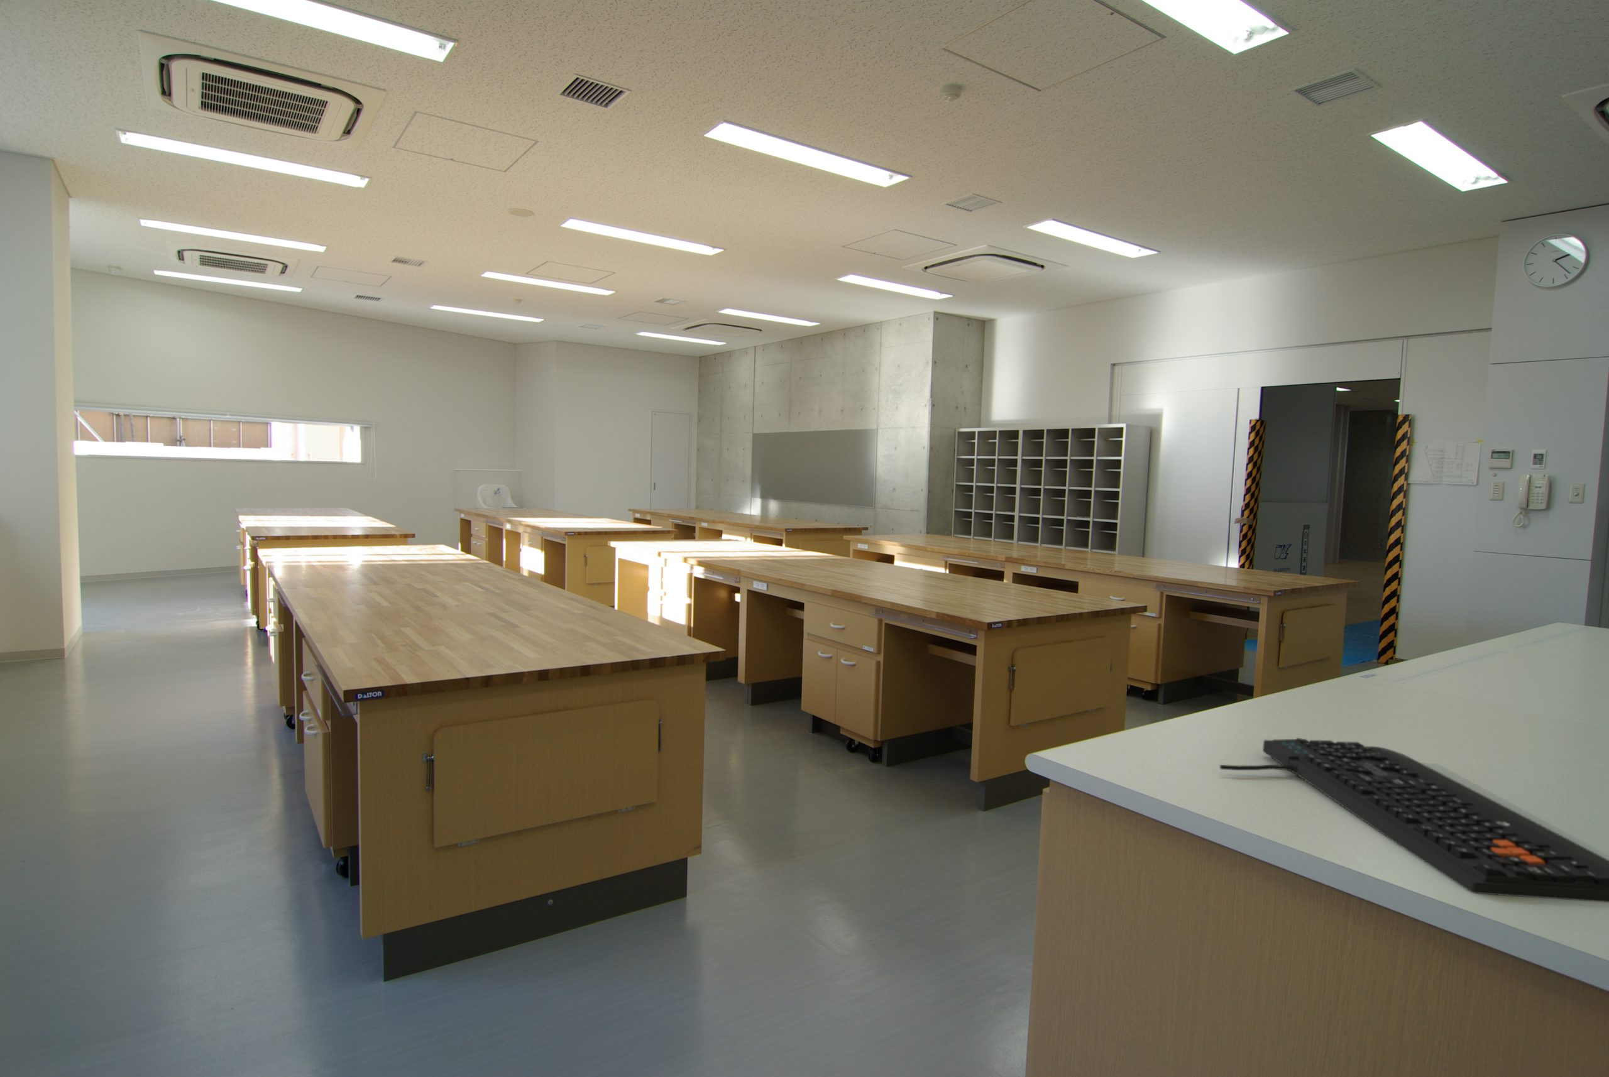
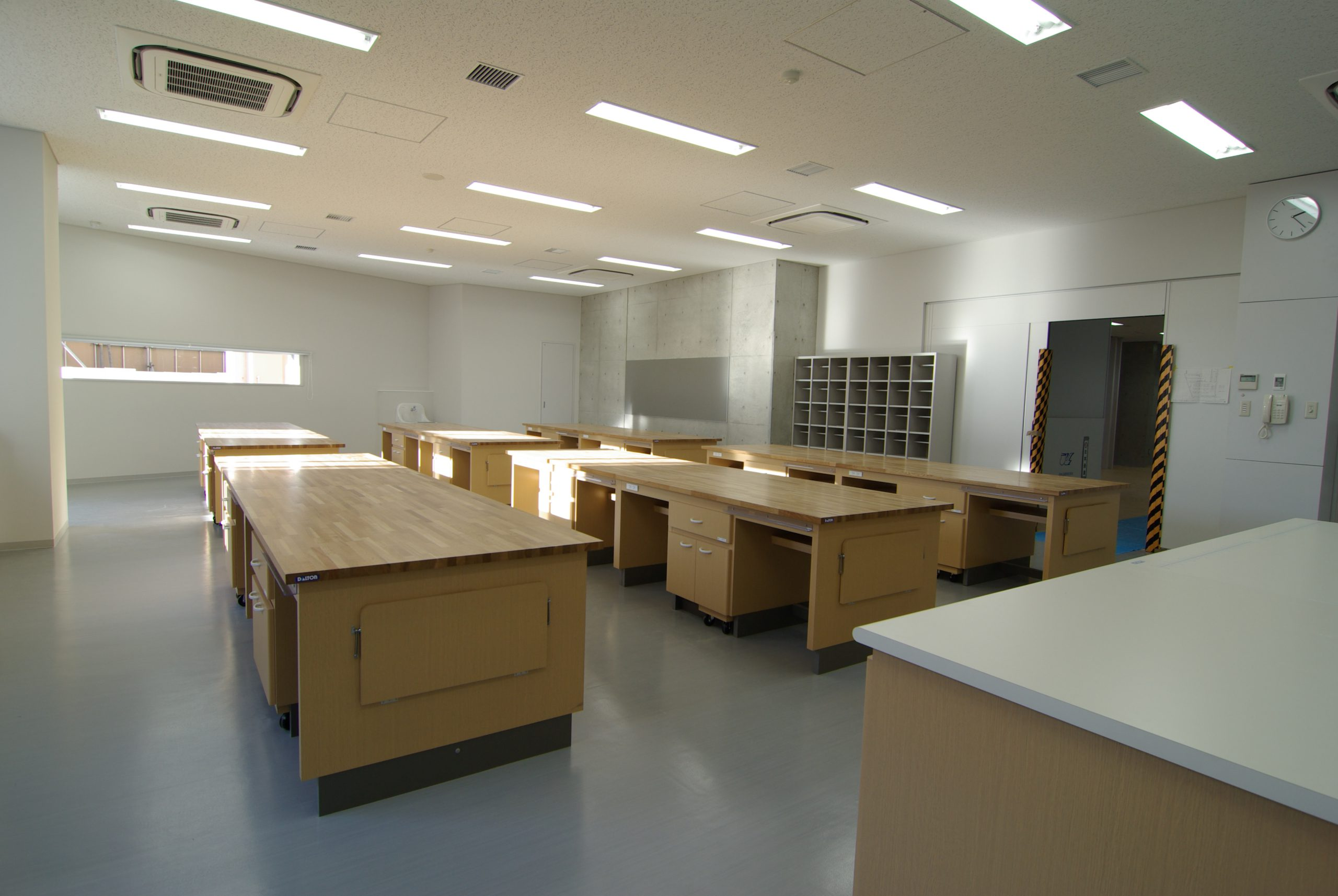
- keyboard [1219,737,1609,903]
